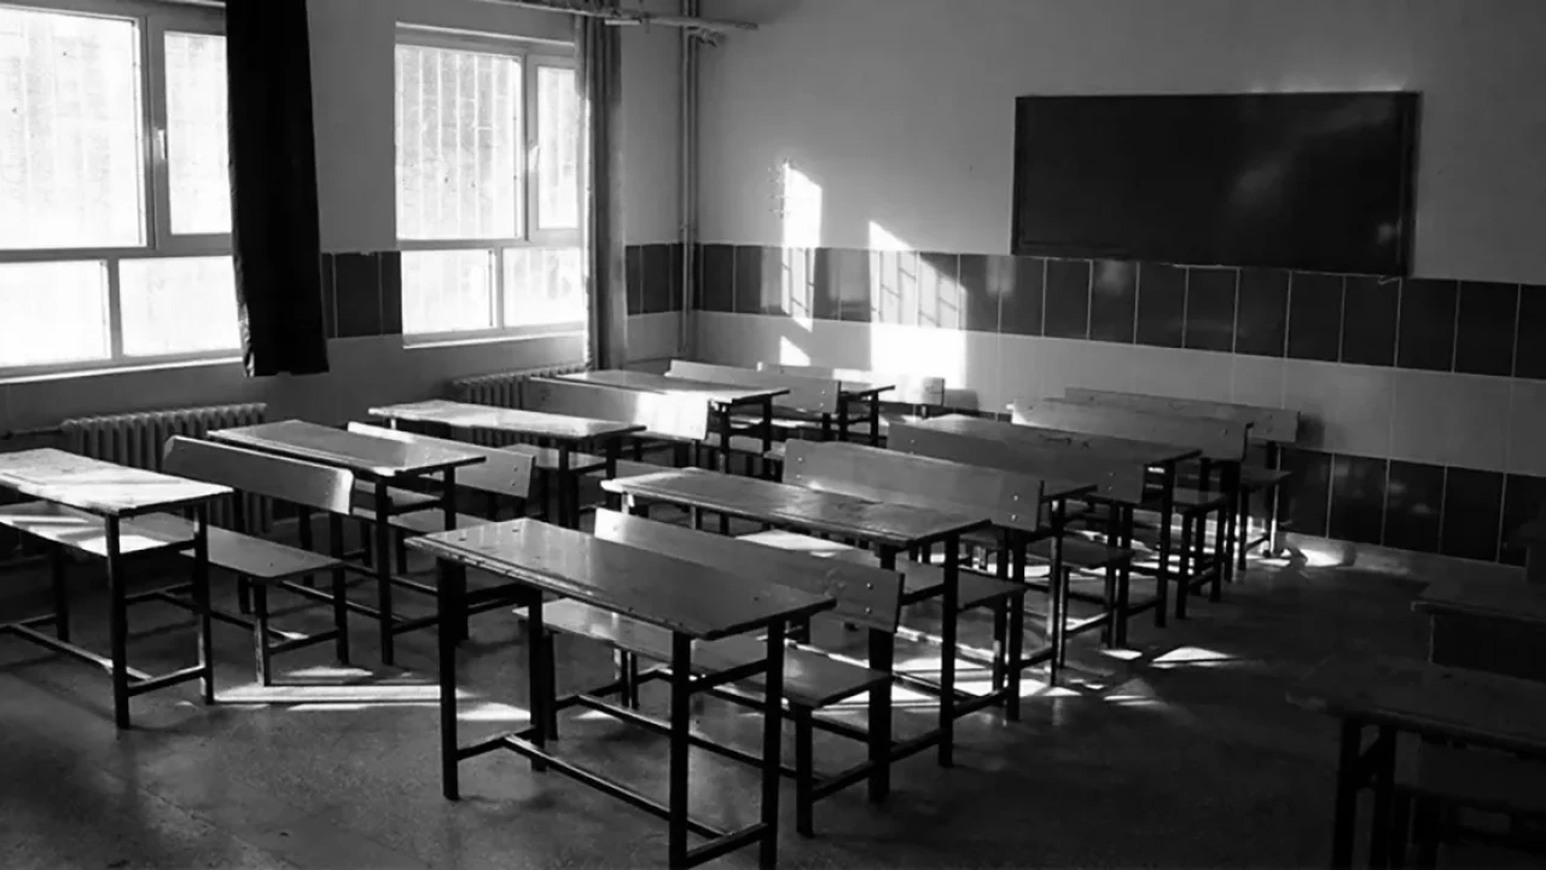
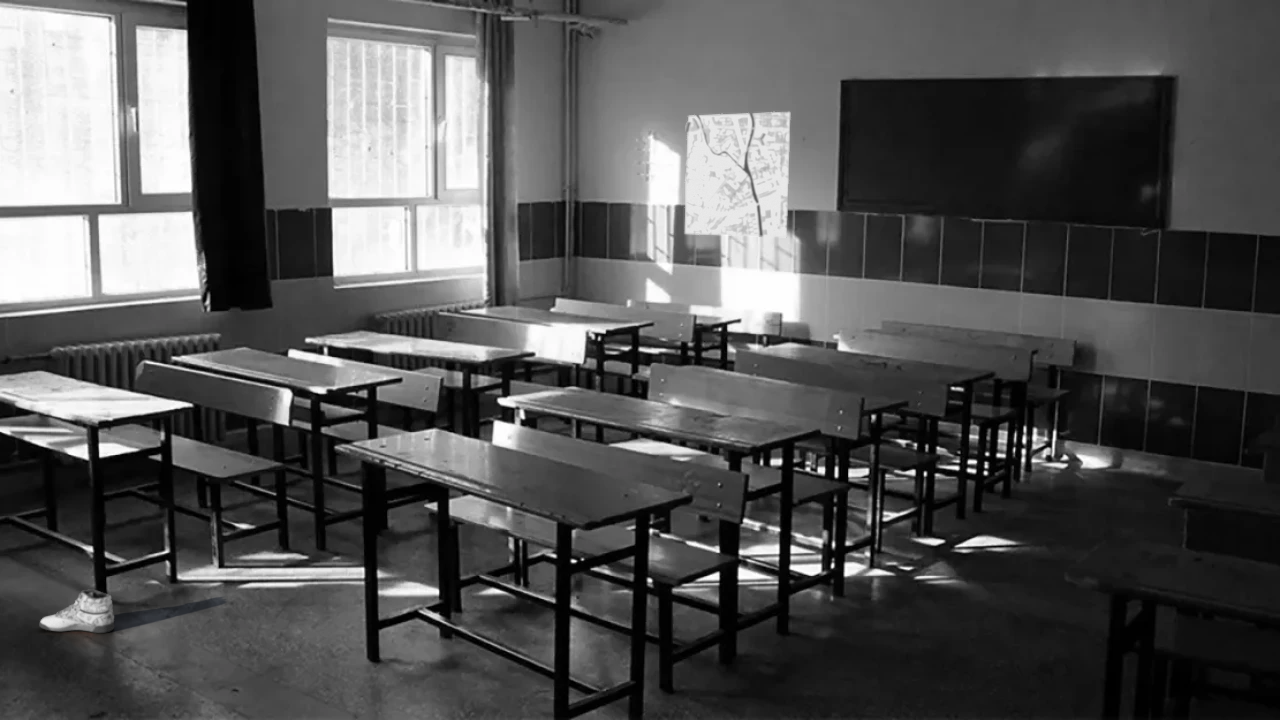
+ map [684,111,792,238]
+ sneaker [38,588,115,634]
